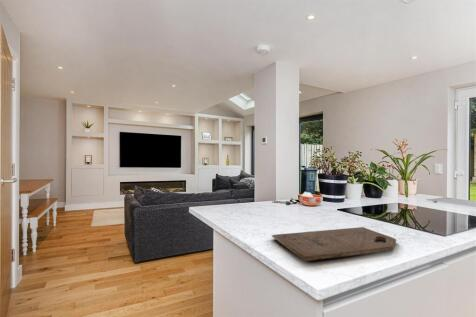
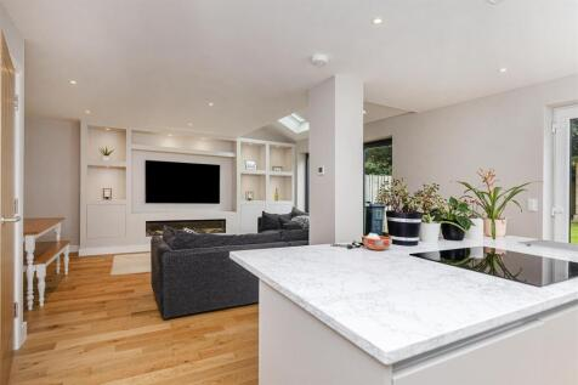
- cutting board [271,226,397,262]
